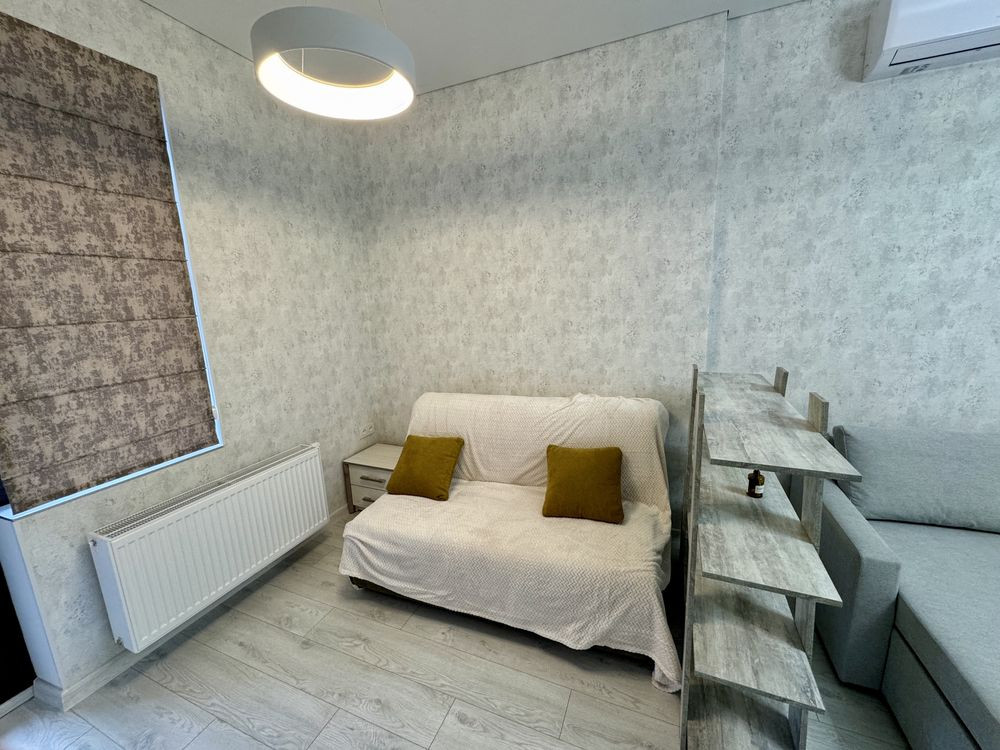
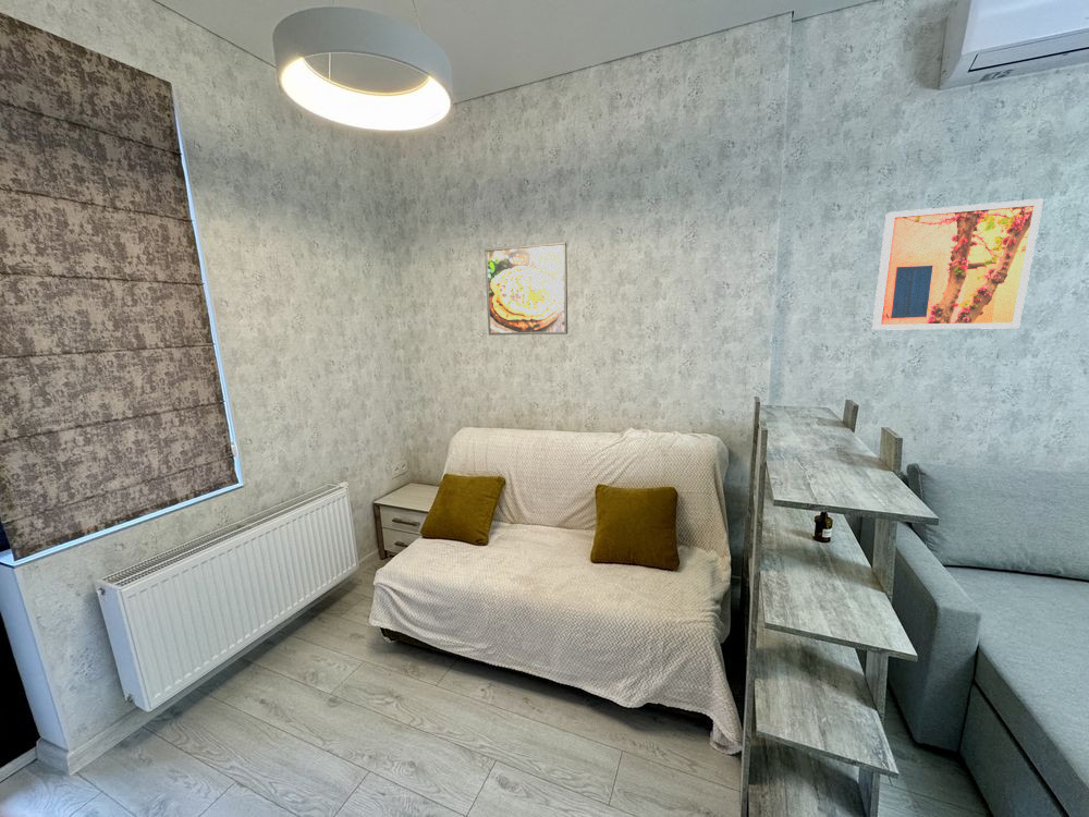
+ wall art [871,198,1044,331]
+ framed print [484,241,568,337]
